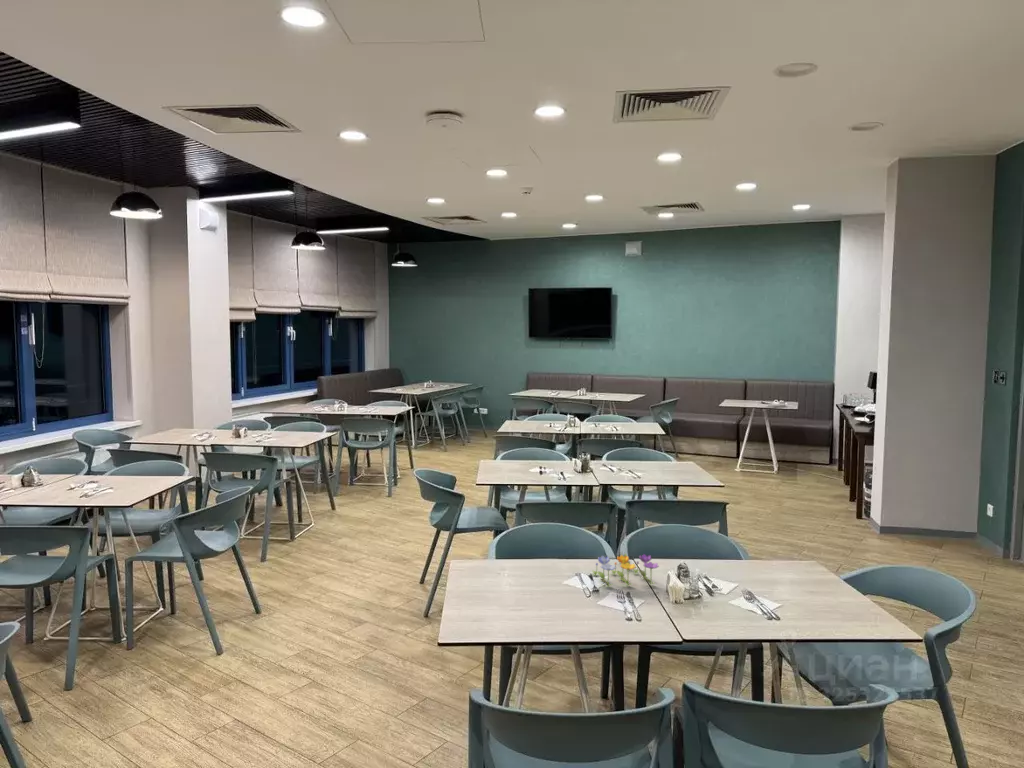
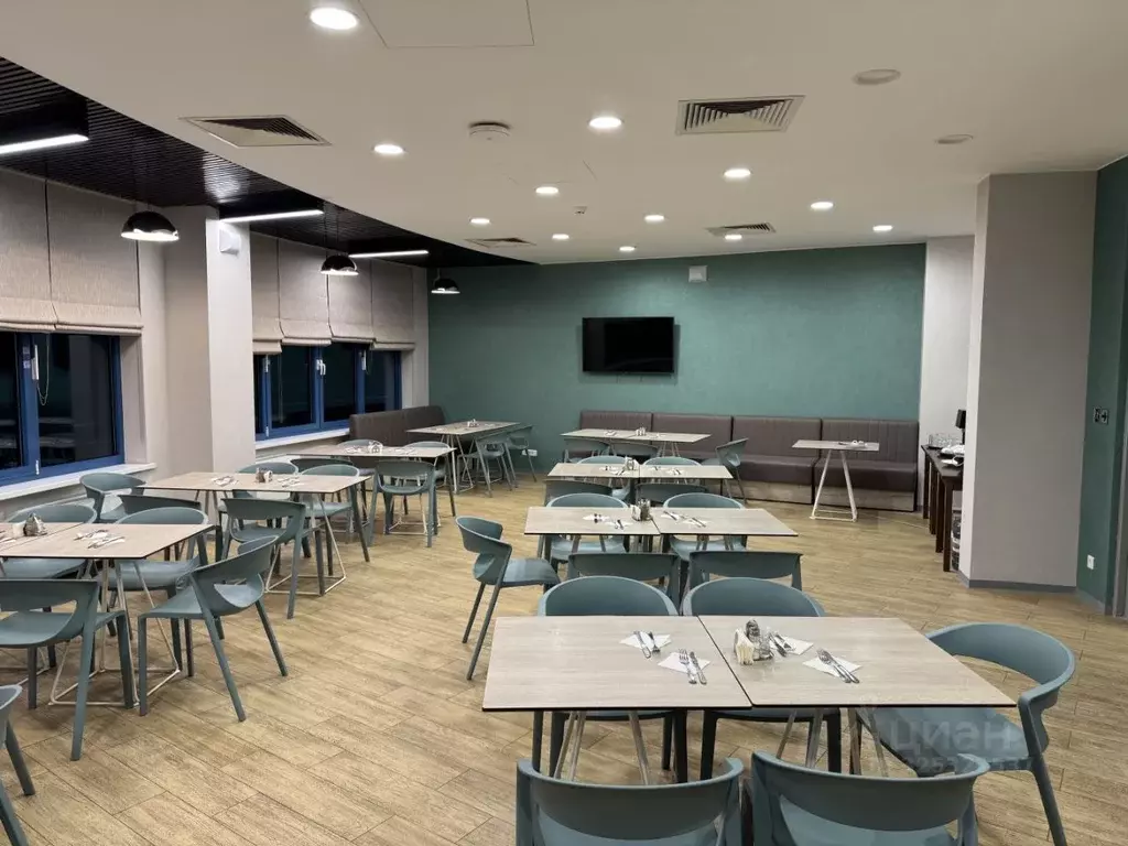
- flower [592,549,660,587]
